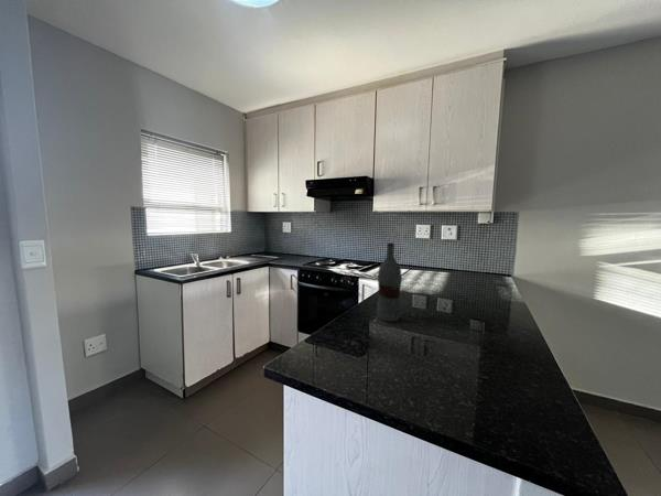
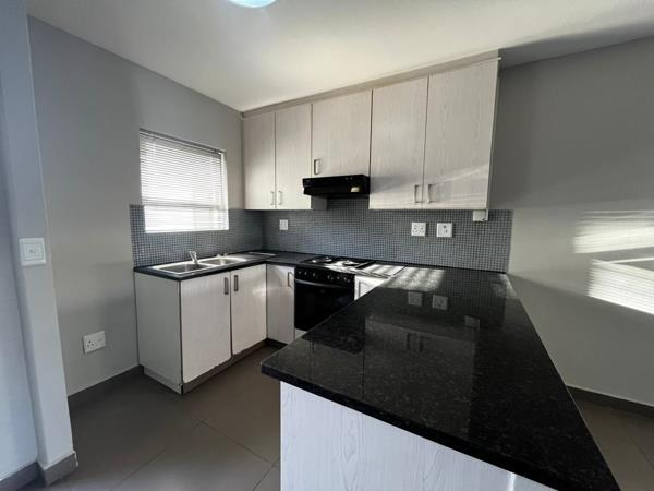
- bottle [376,241,403,323]
